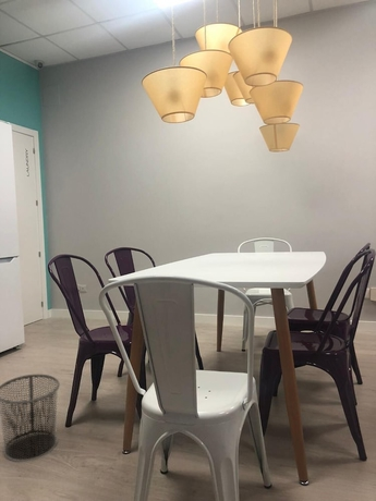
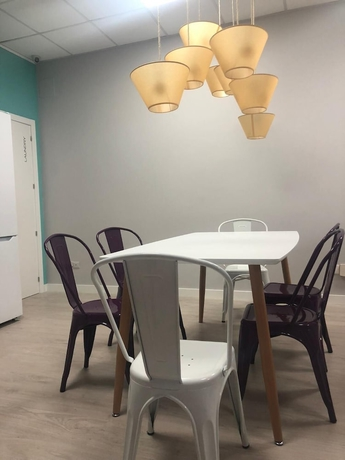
- waste bin [0,374,61,463]
